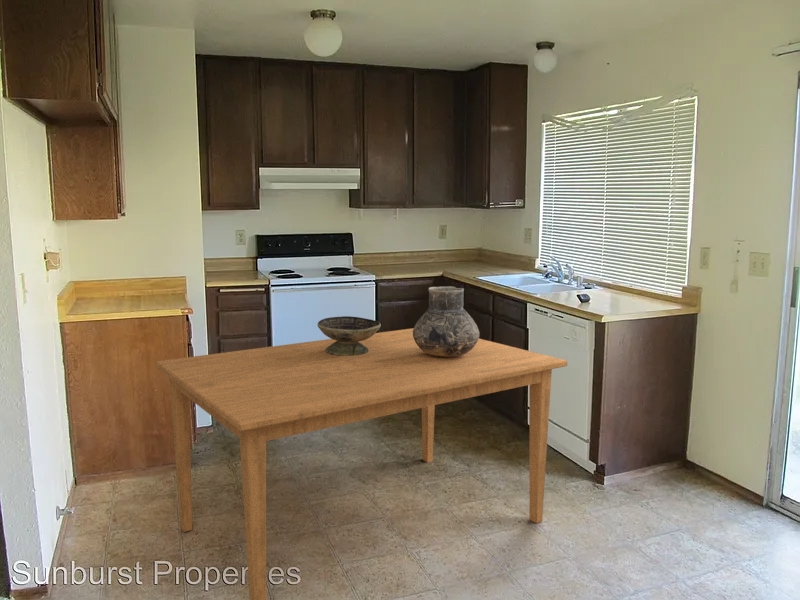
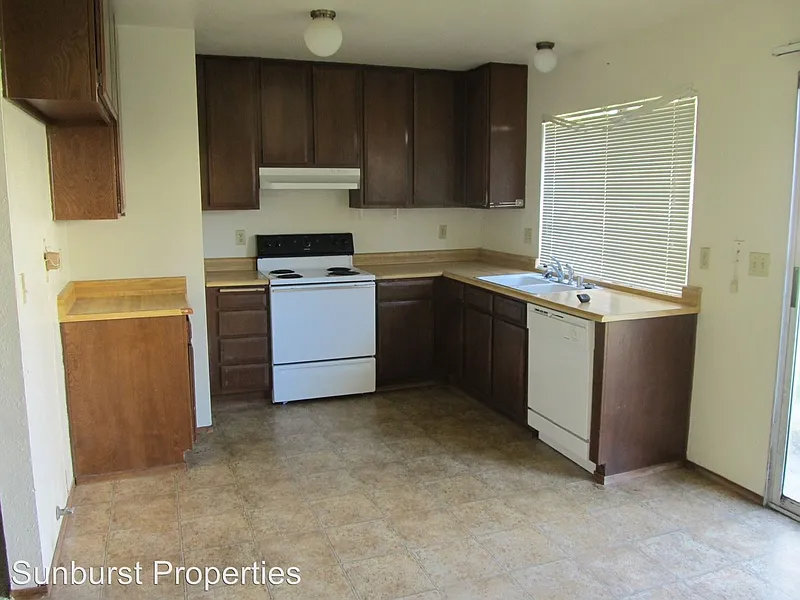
- vase [413,285,480,357]
- dining table [154,327,568,600]
- decorative bowl [317,315,382,356]
